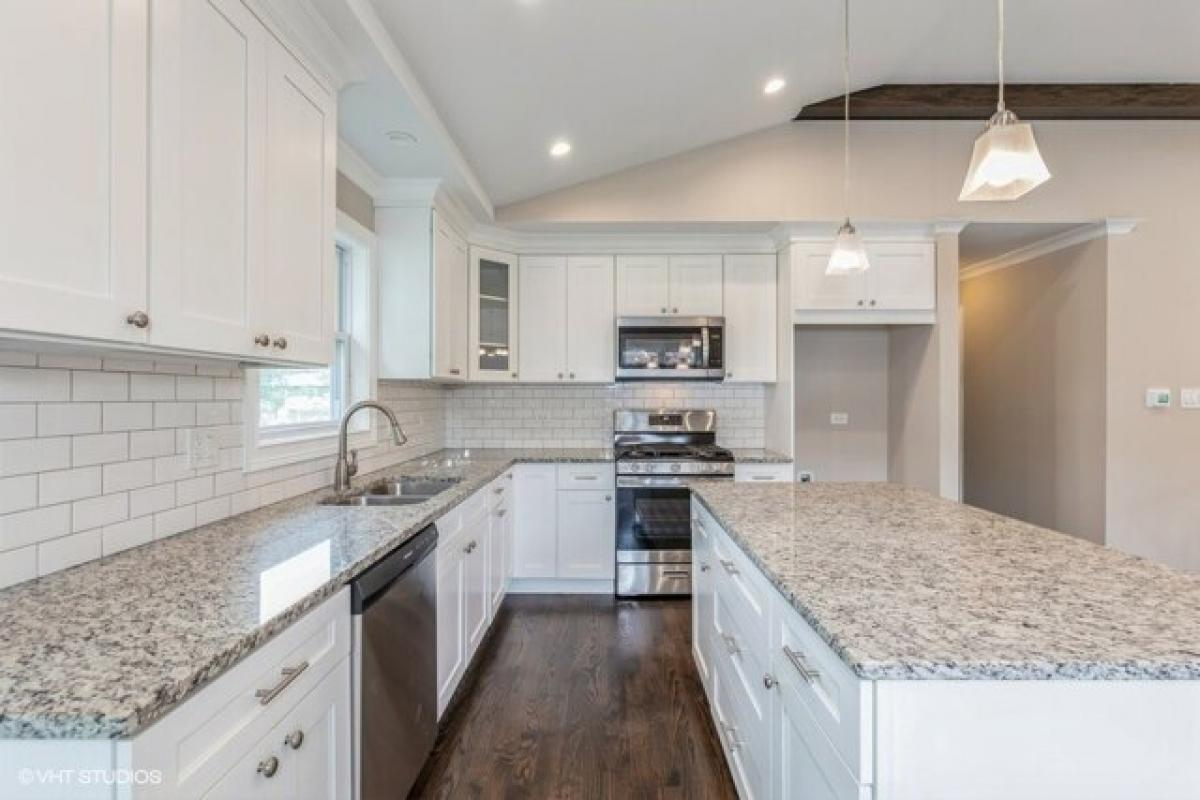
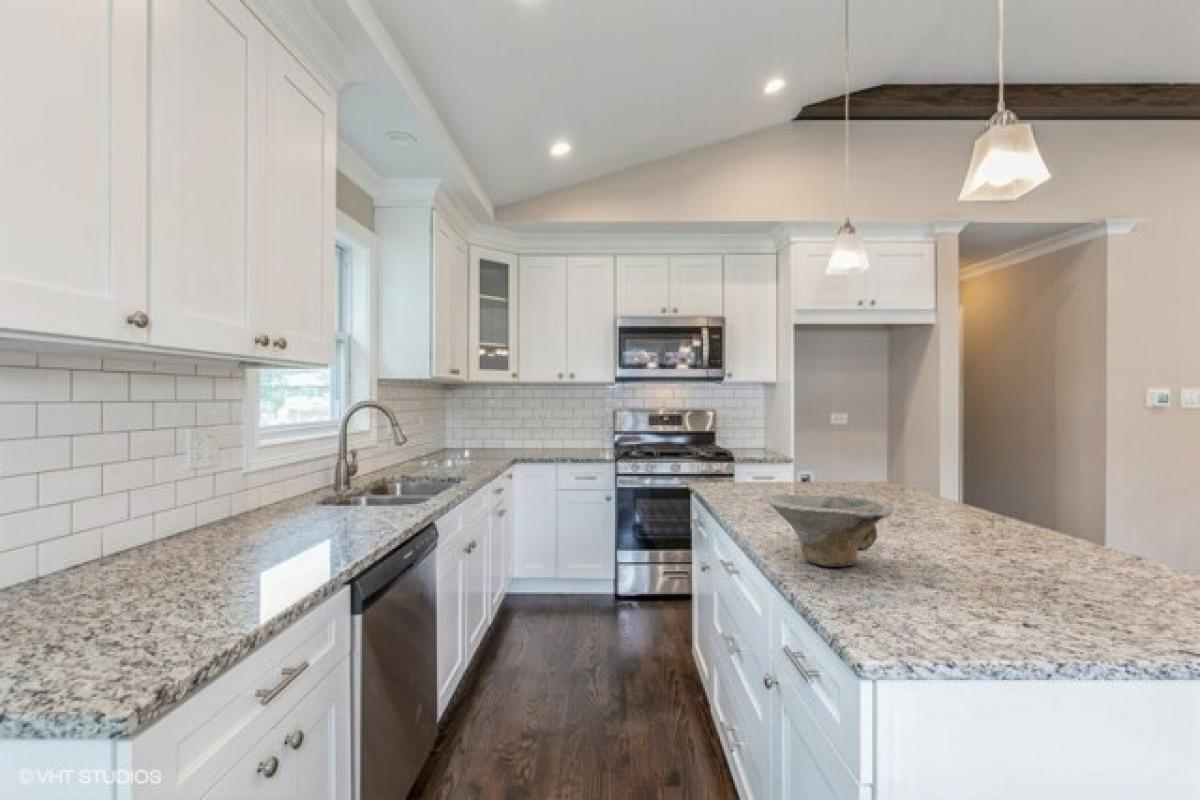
+ bowl [765,493,893,568]
